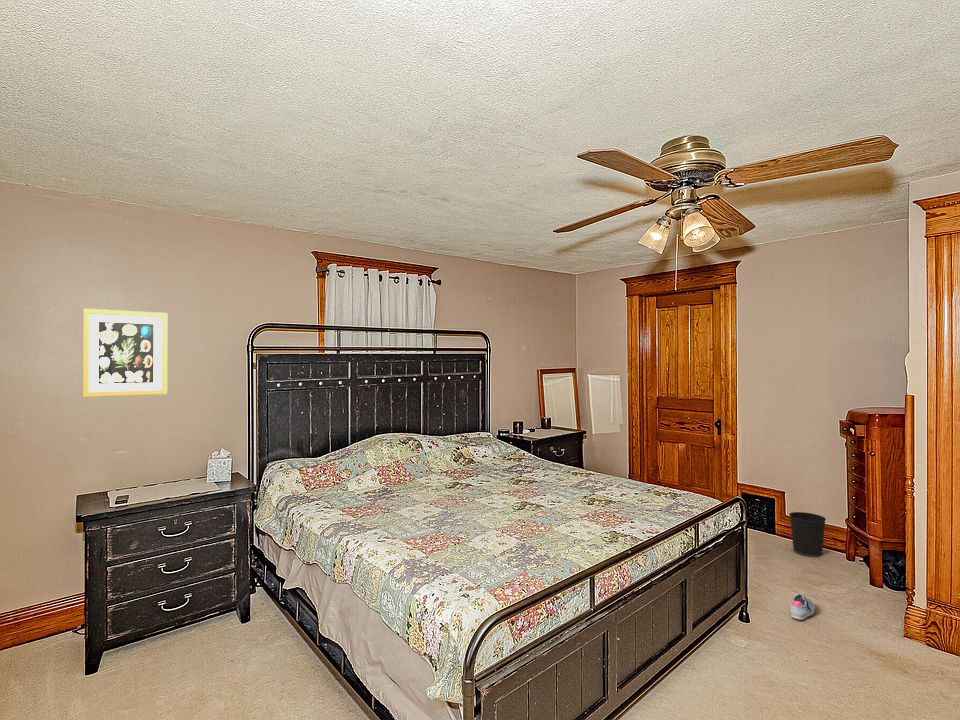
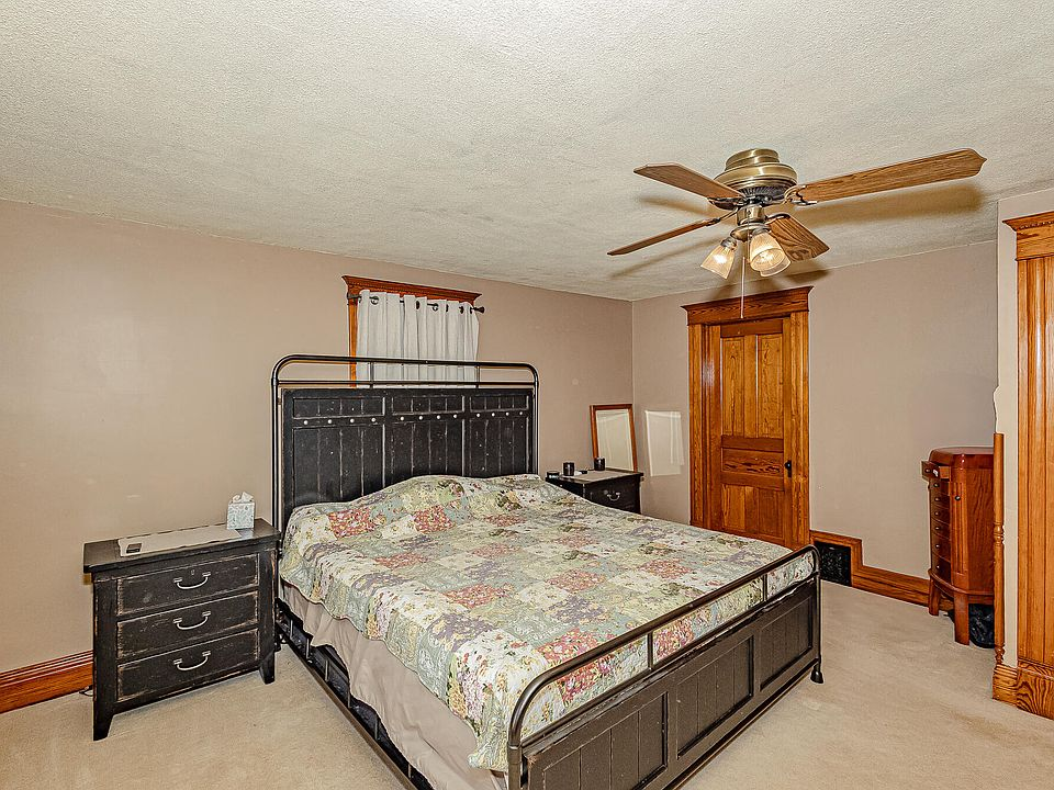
- wall art [82,307,168,398]
- wastebasket [788,511,827,558]
- shoe [790,593,816,621]
